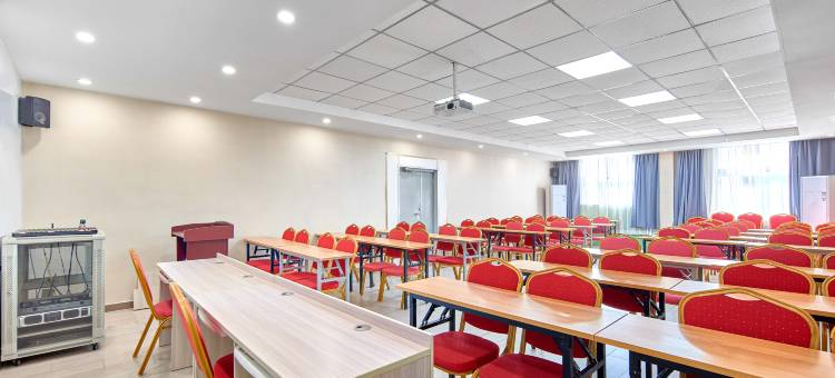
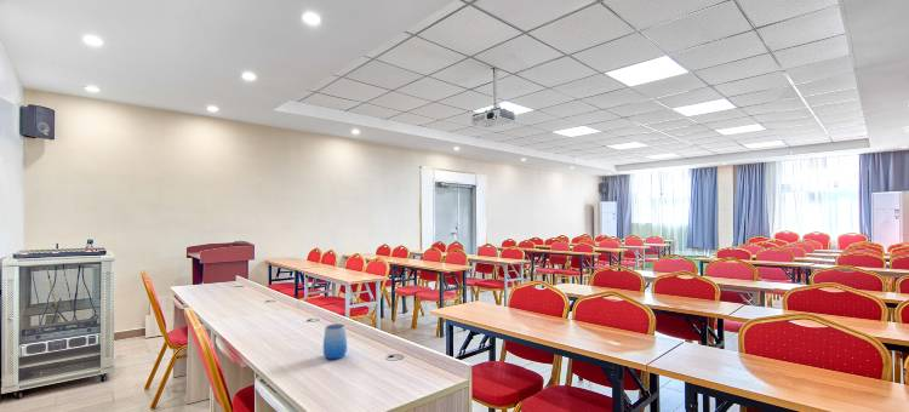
+ cup [322,322,348,360]
